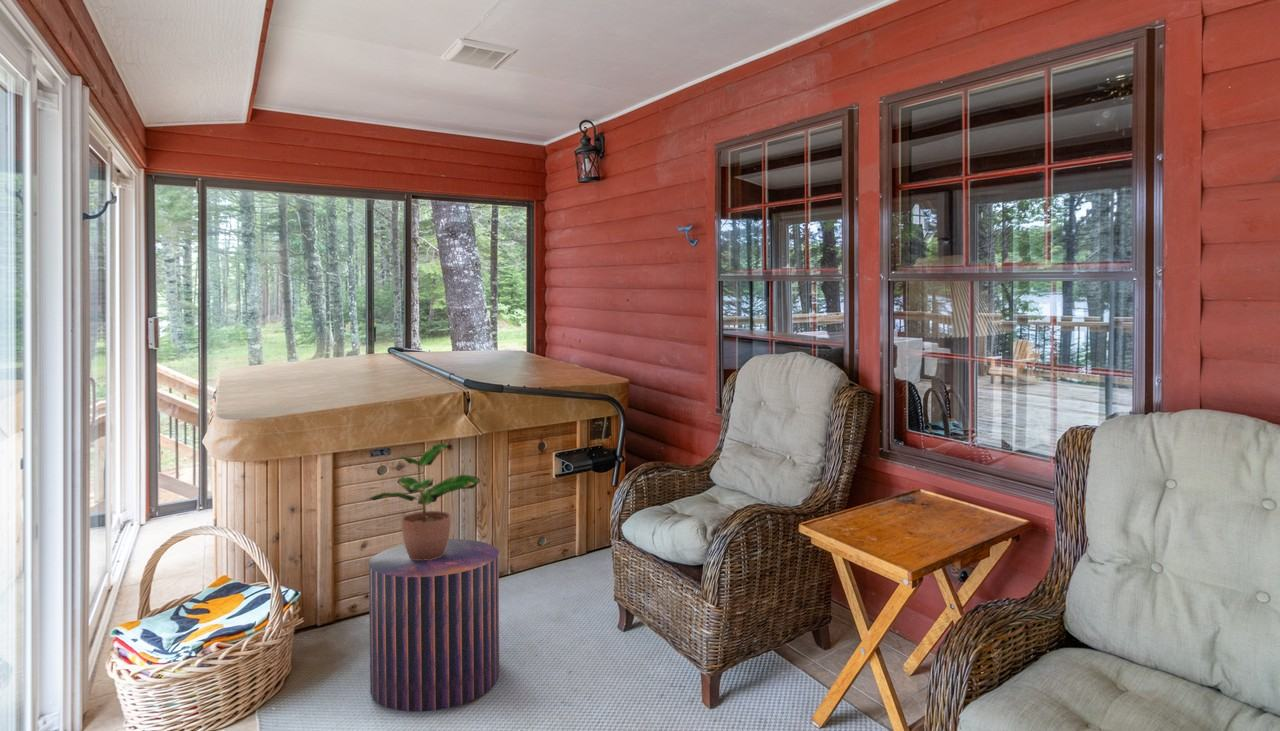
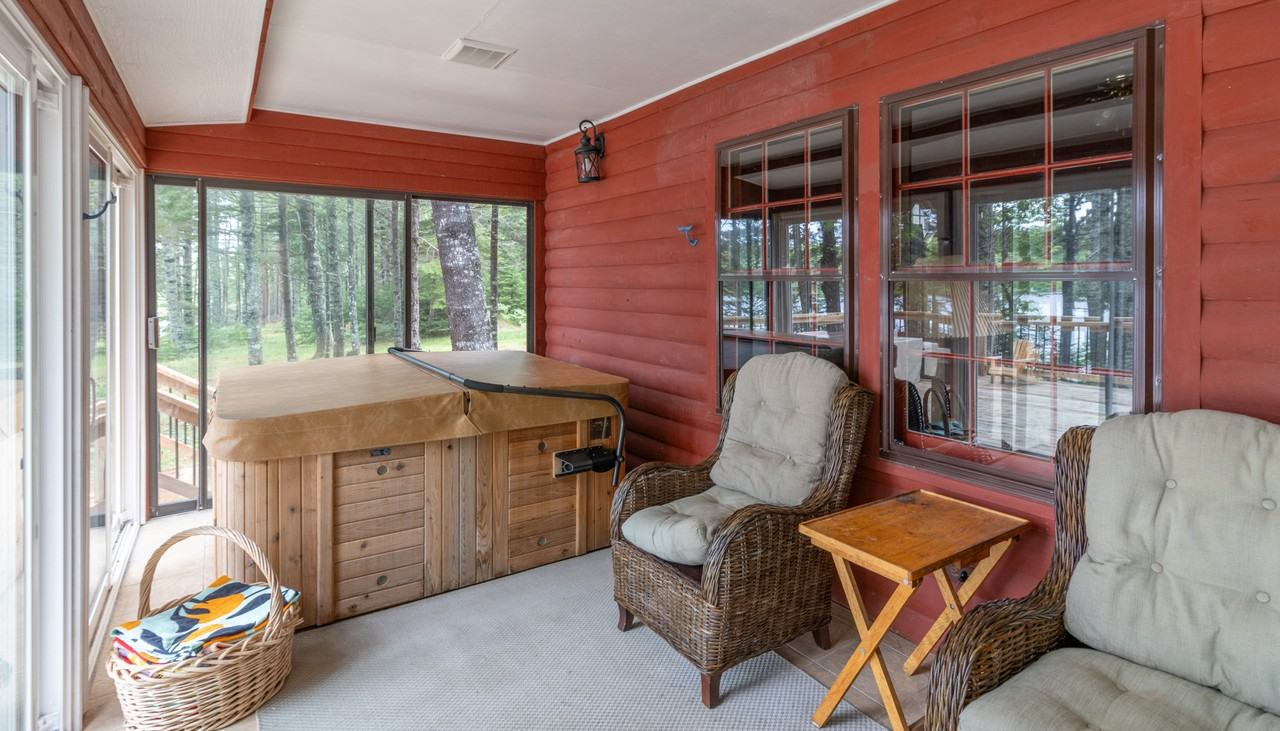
- potted plant [367,441,481,560]
- stool [368,538,500,713]
